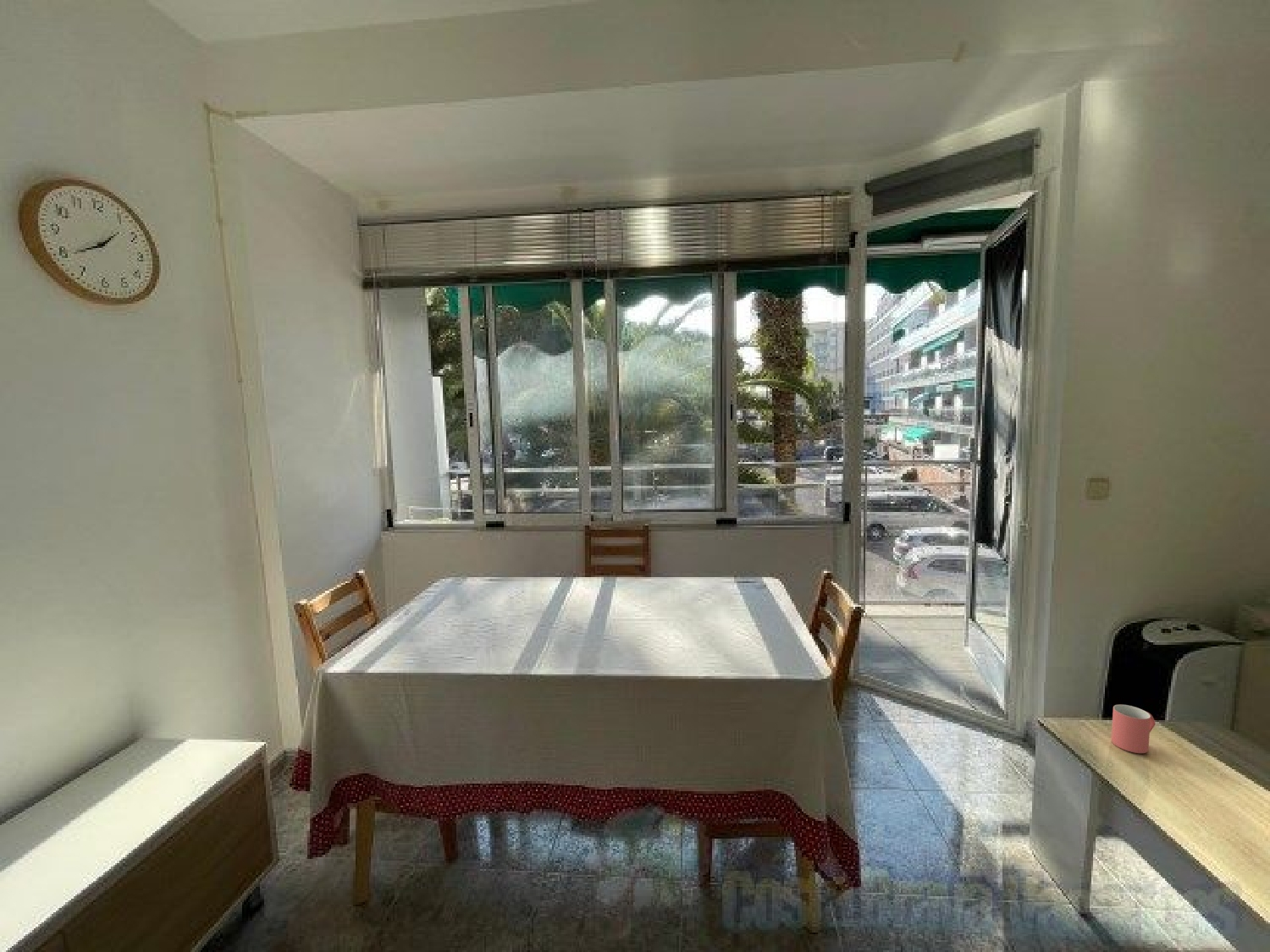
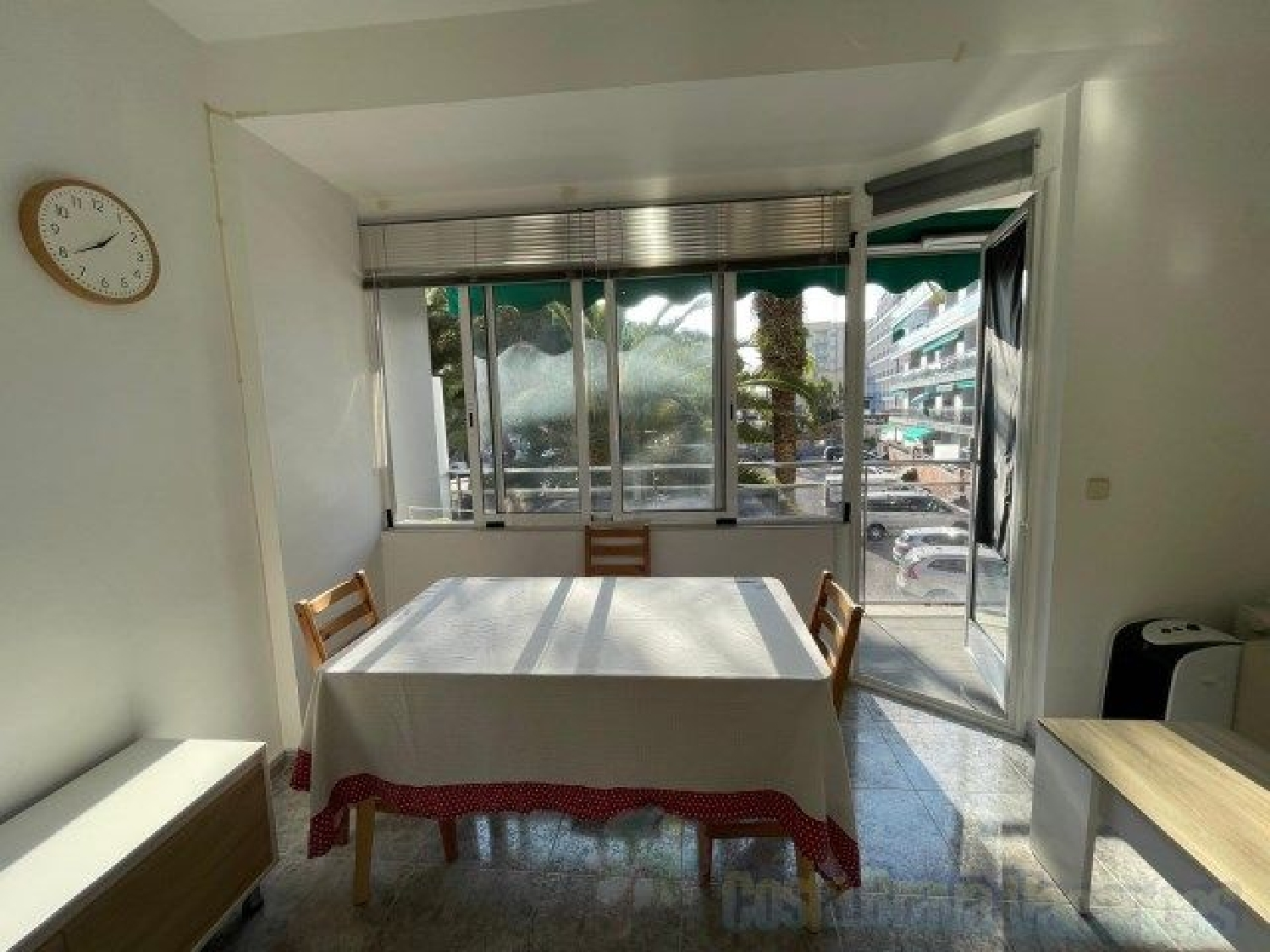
- mug [1111,704,1156,754]
